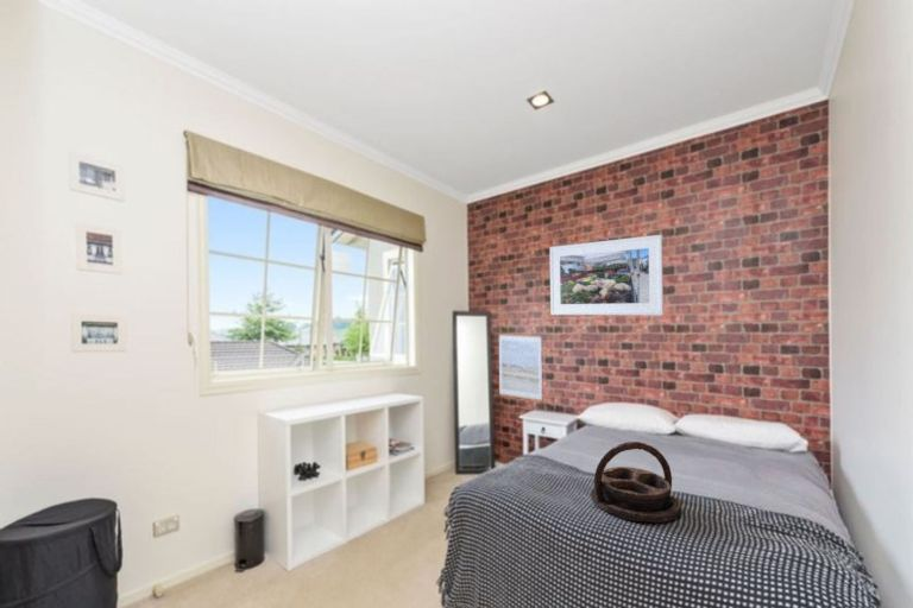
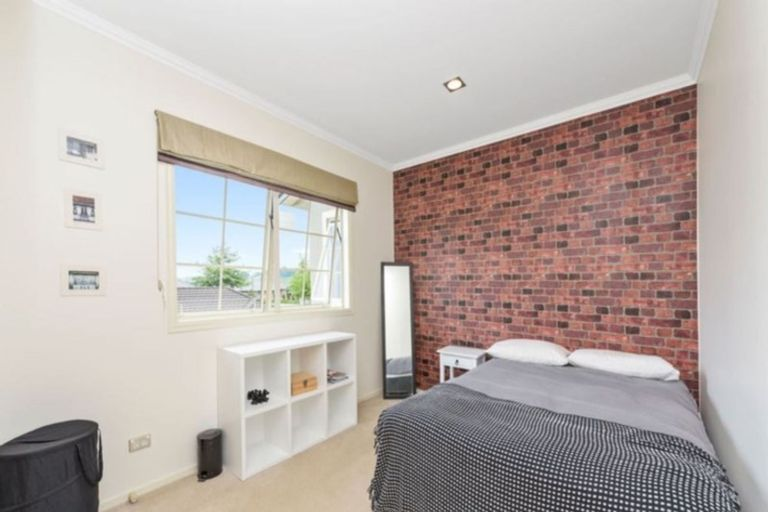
- wall art [498,332,543,403]
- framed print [549,234,665,316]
- serving tray [590,441,682,524]
